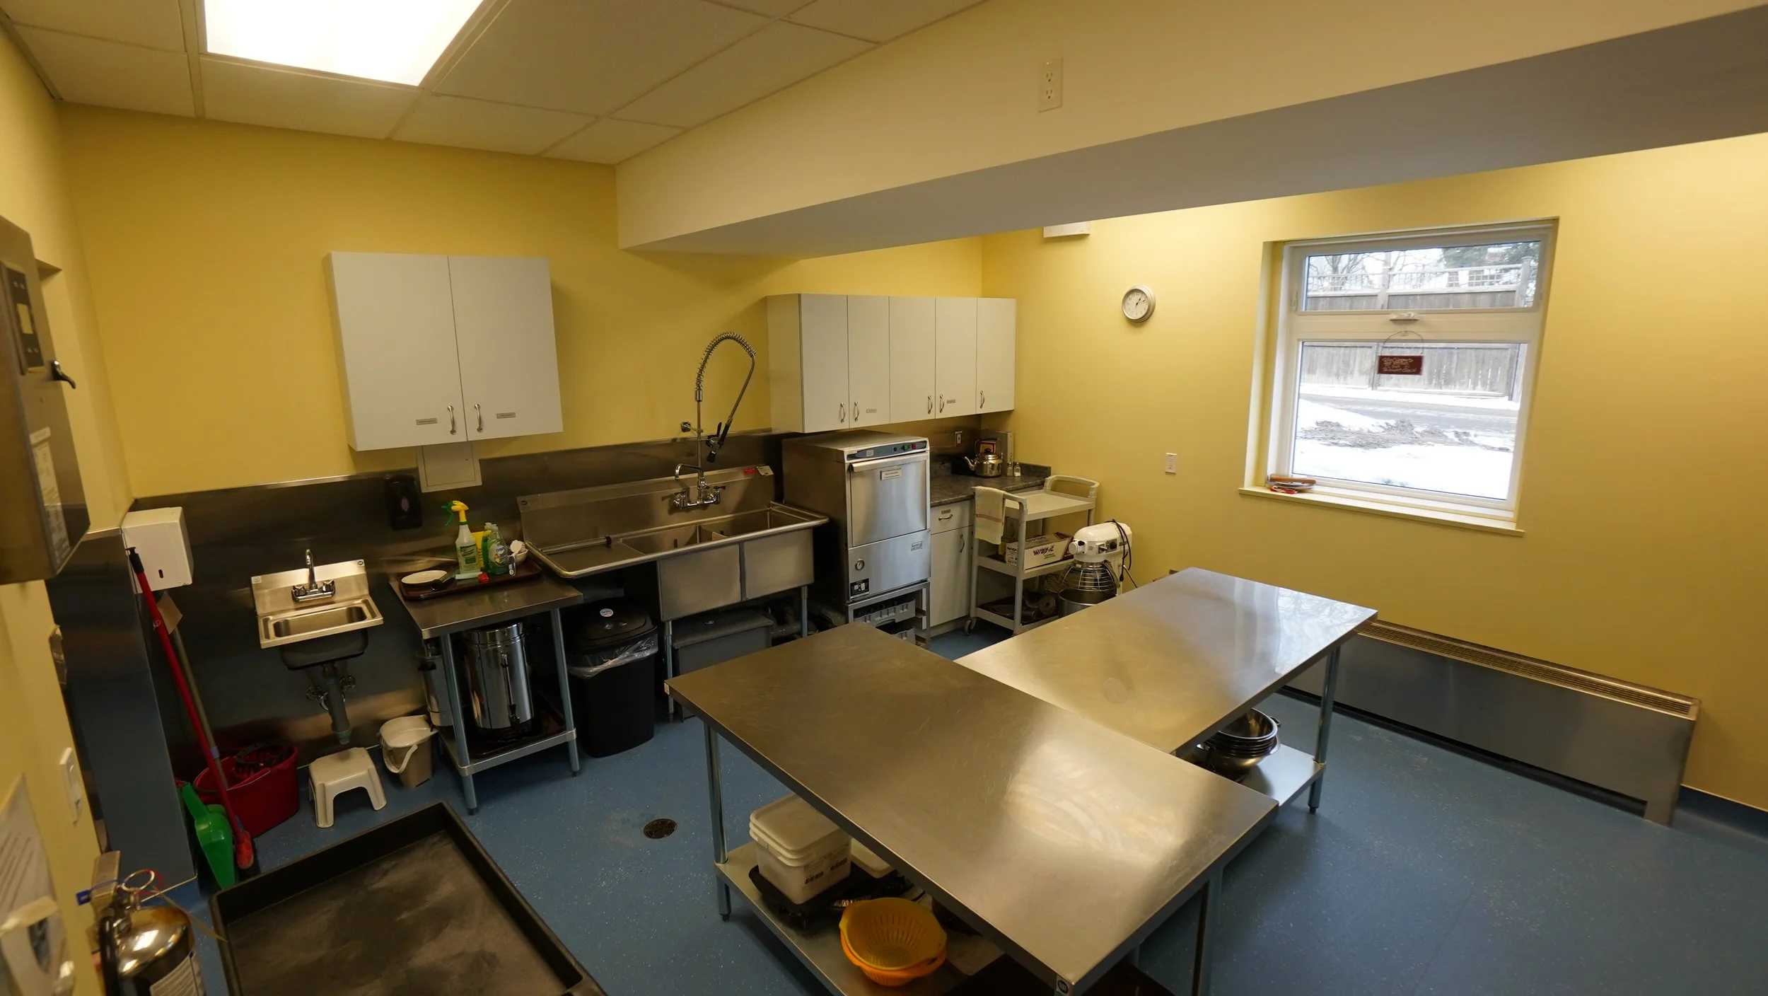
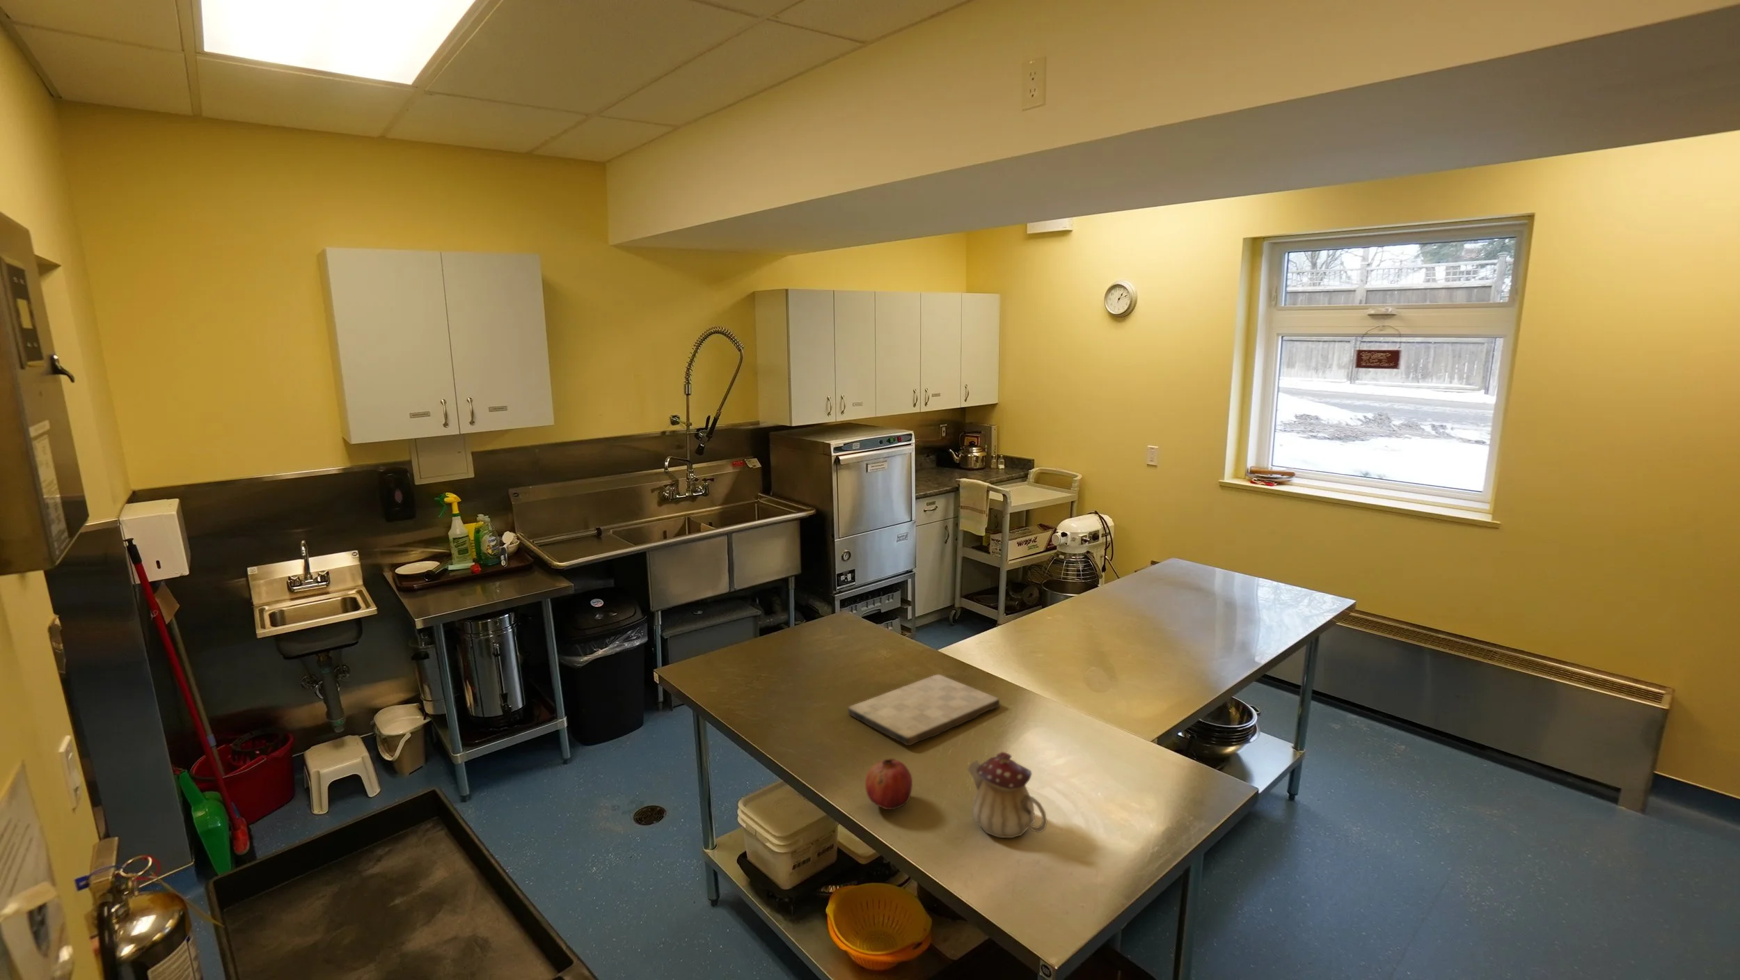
+ teapot [967,751,1048,839]
+ cutting board [847,674,1000,746]
+ fruit [864,758,913,810]
